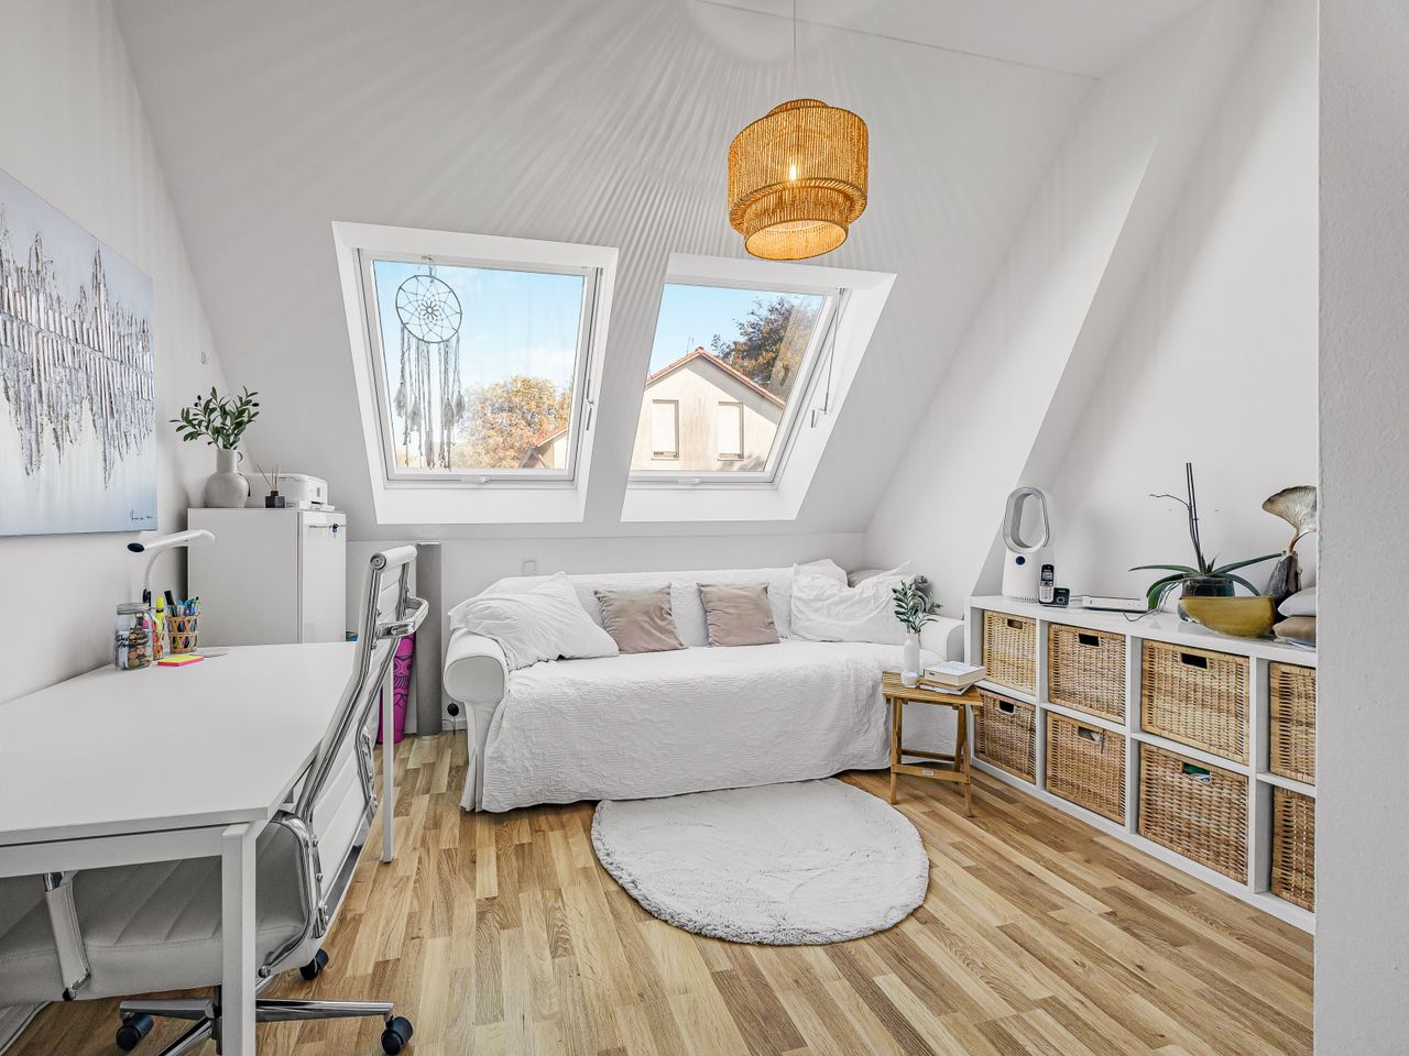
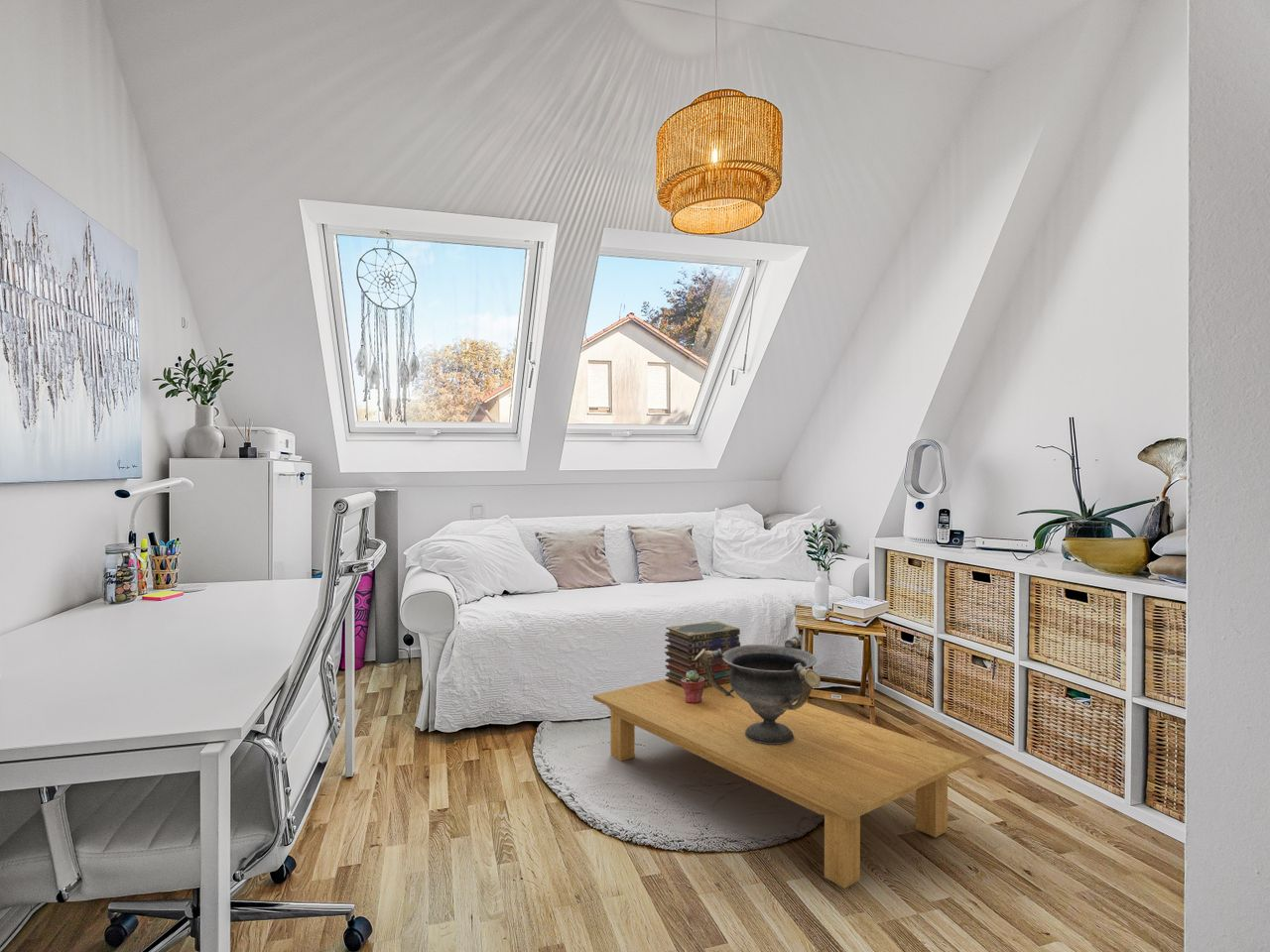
+ potted succulent [681,670,705,703]
+ book stack [664,620,741,688]
+ coffee table [592,677,973,890]
+ decorative bowl [694,635,822,745]
